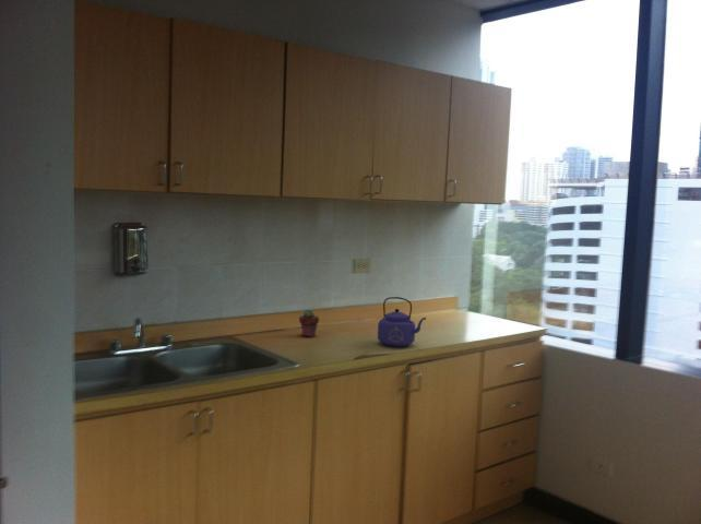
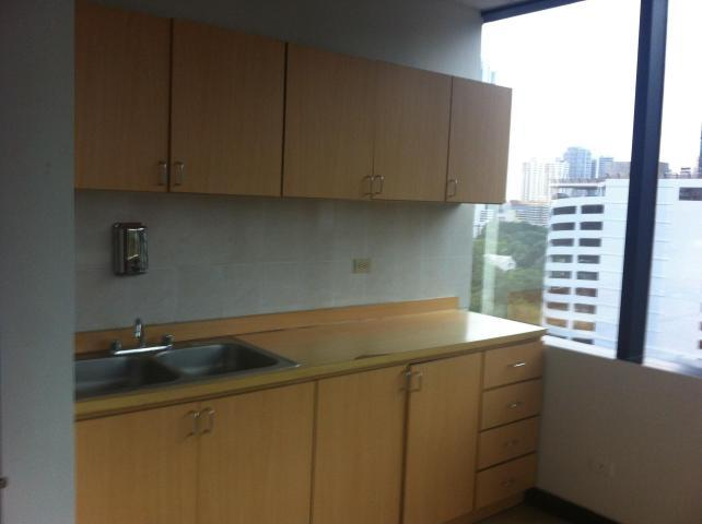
- kettle [377,296,427,348]
- potted succulent [298,309,320,337]
